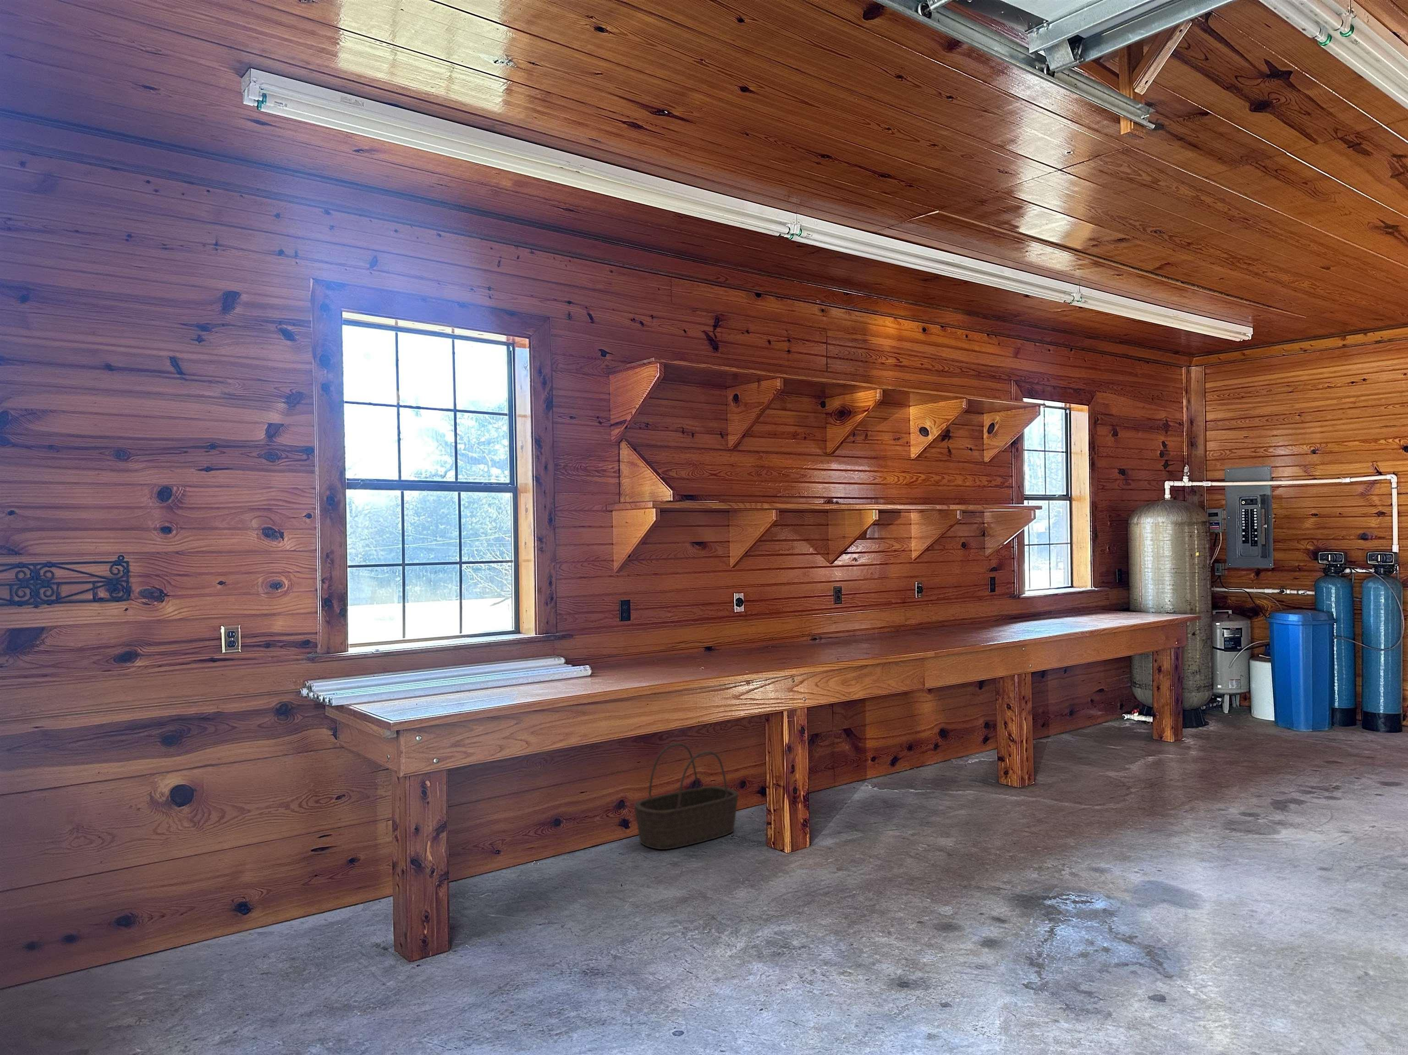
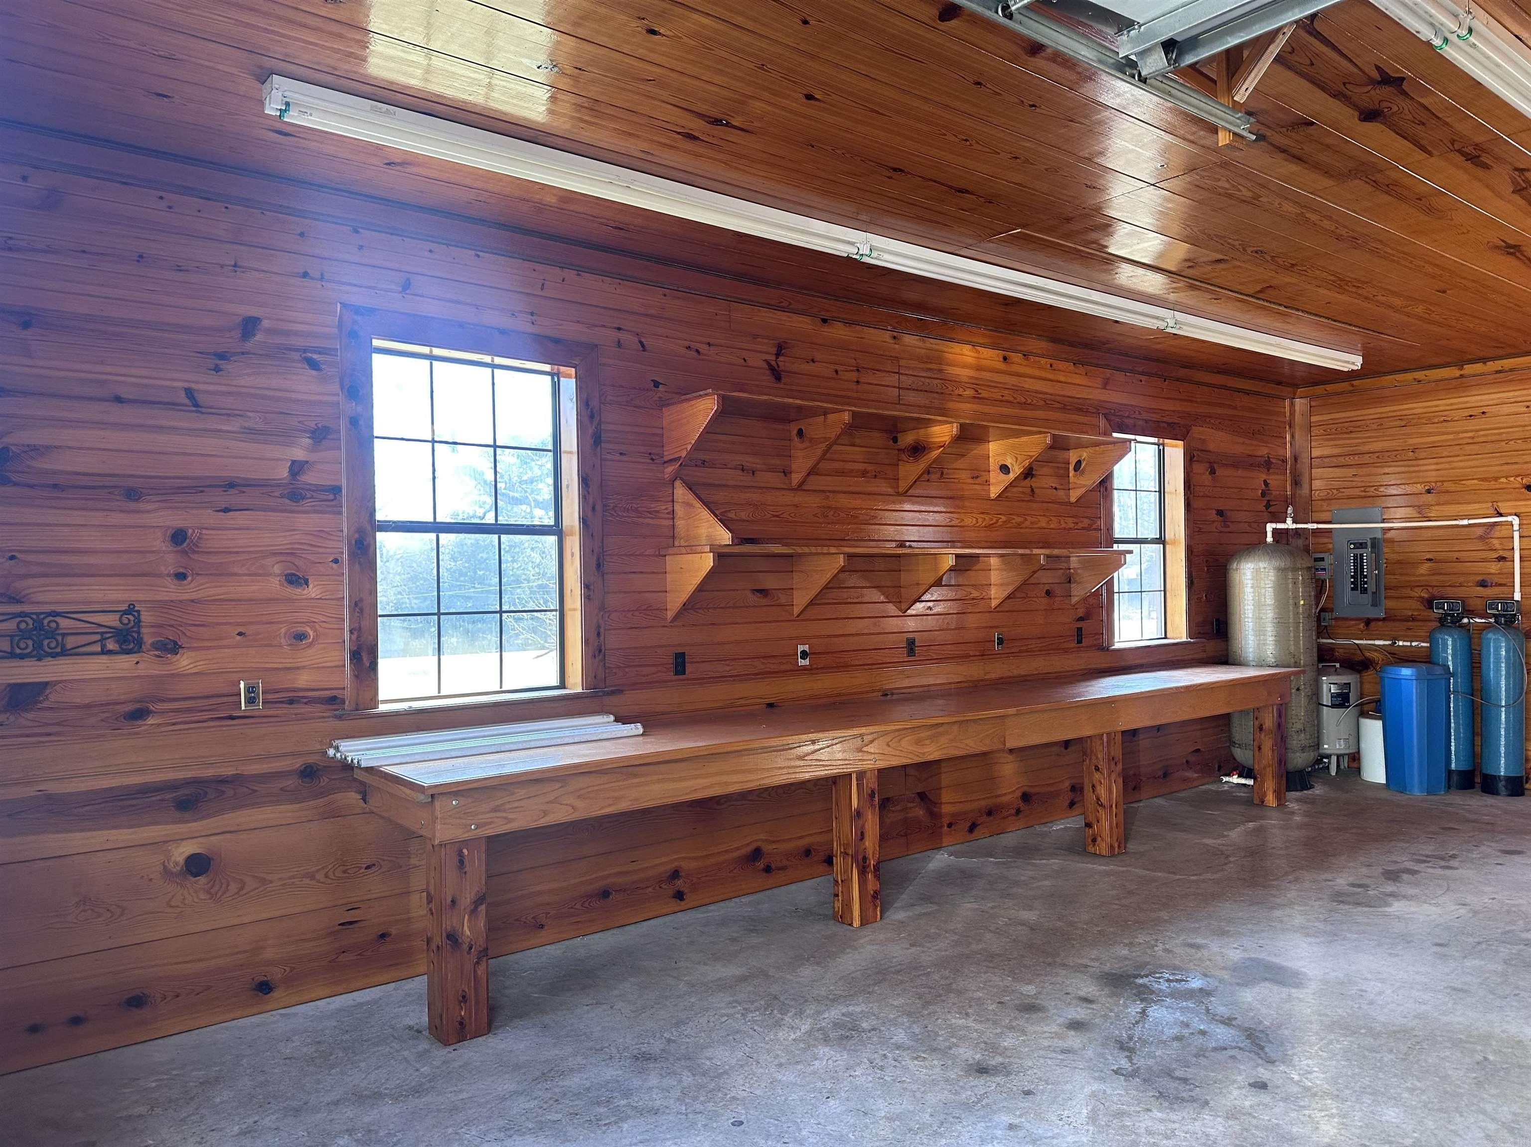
- basket [634,742,738,850]
